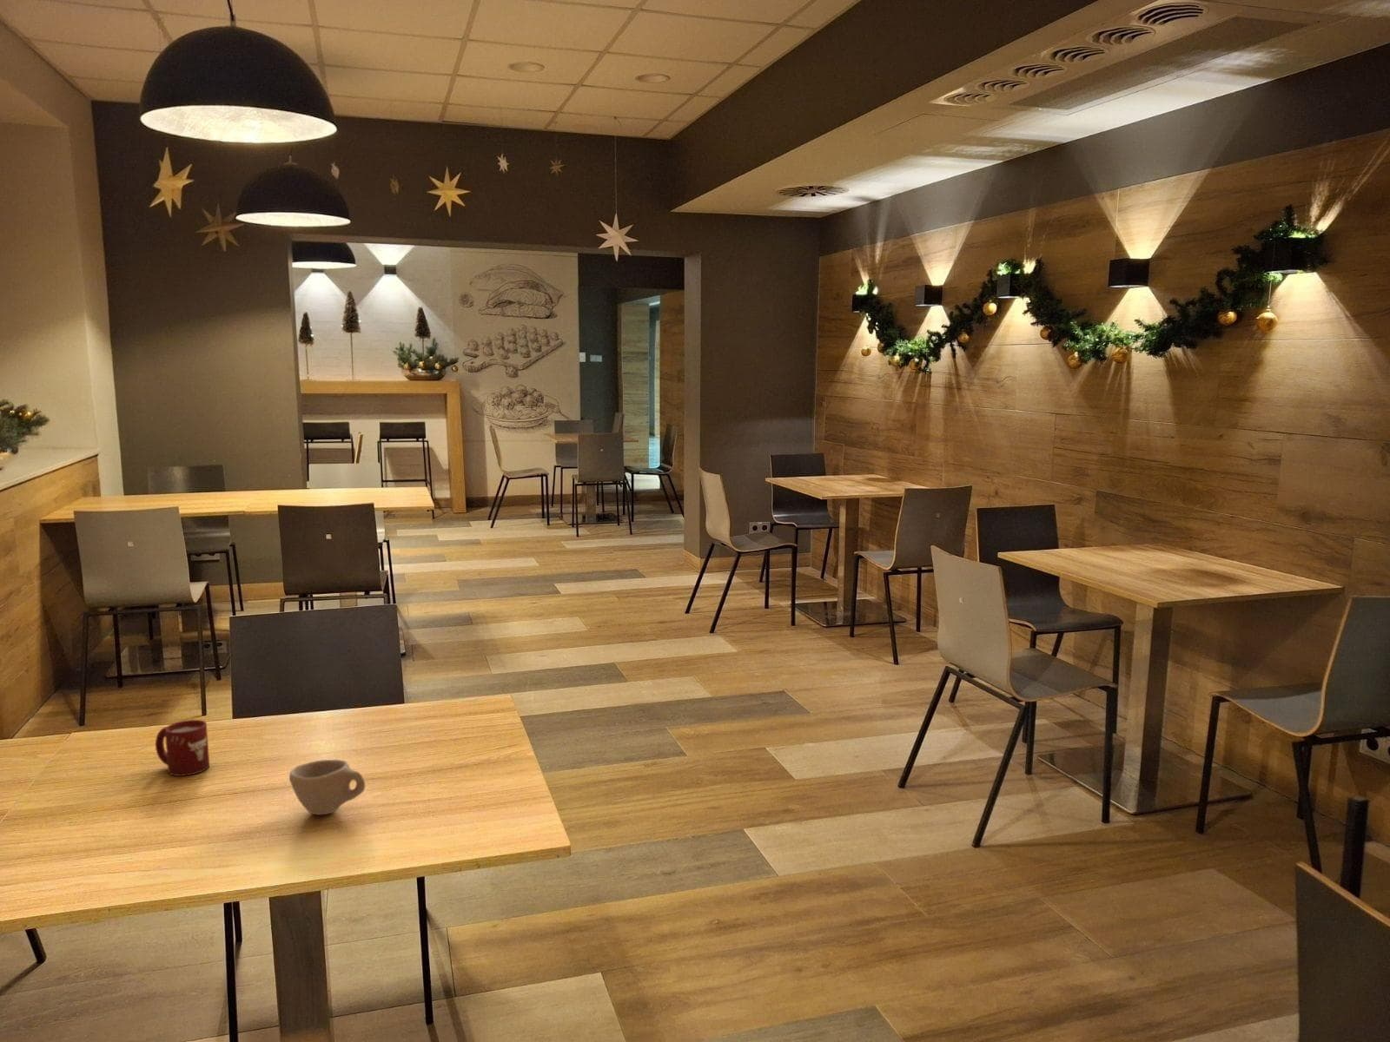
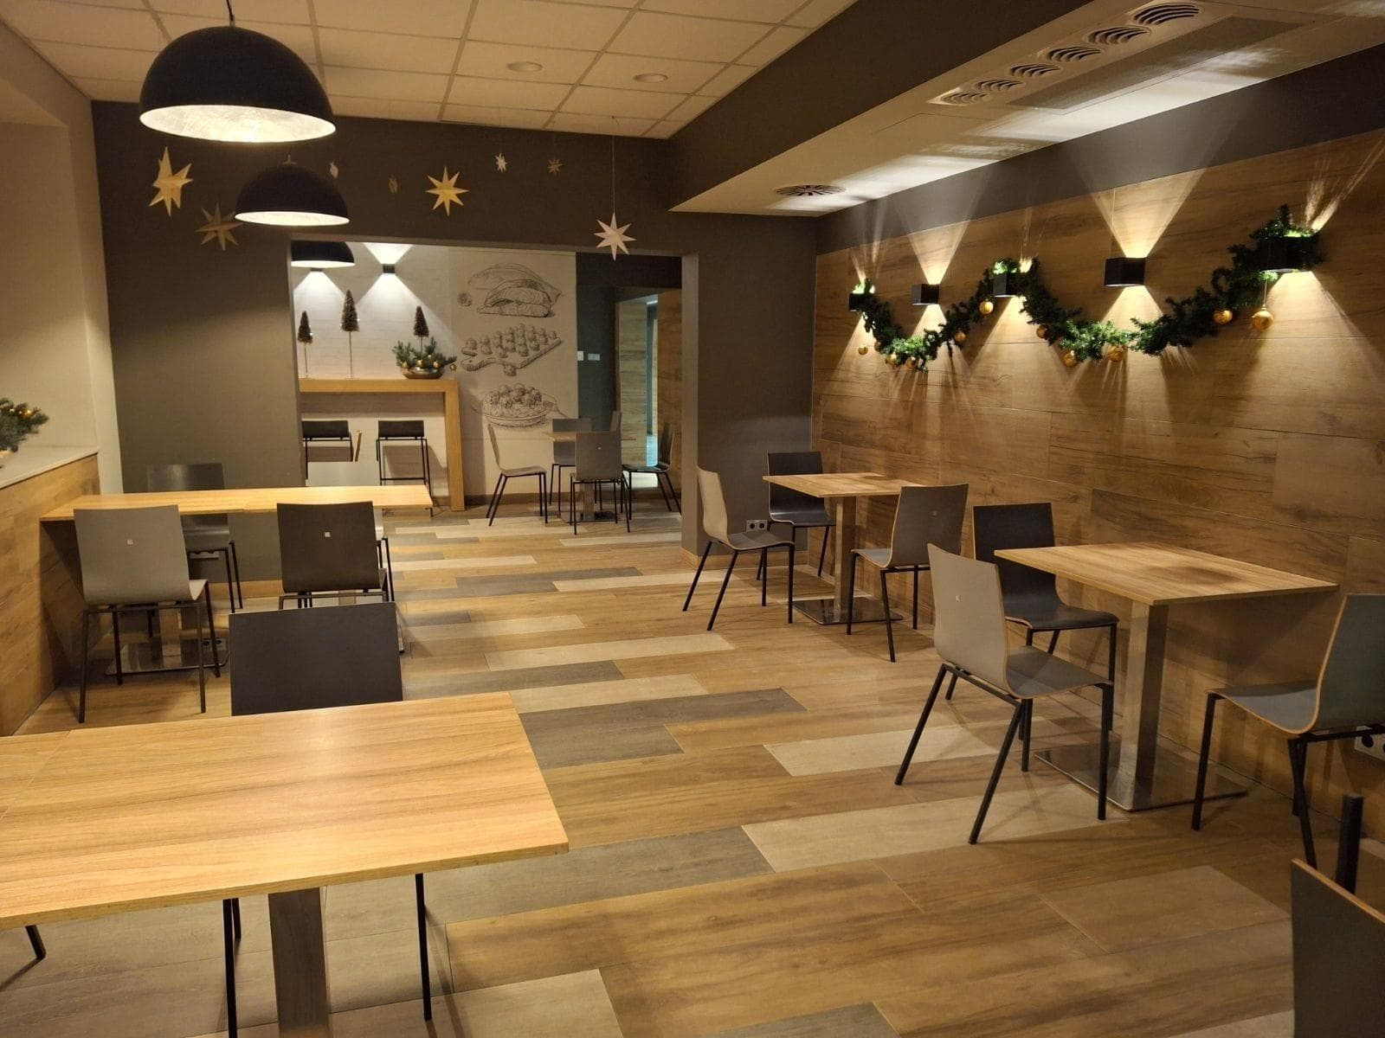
- cup [289,759,366,815]
- cup [154,719,210,777]
